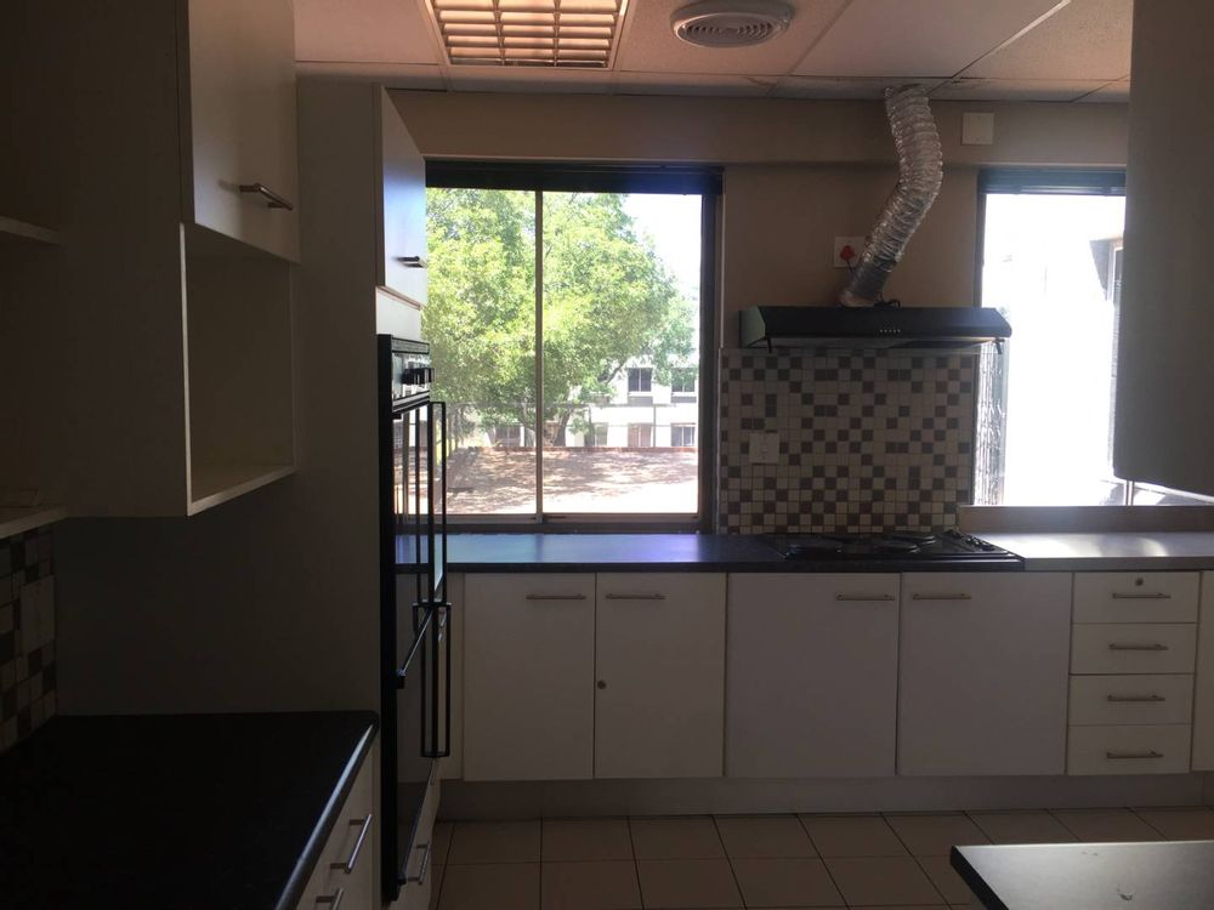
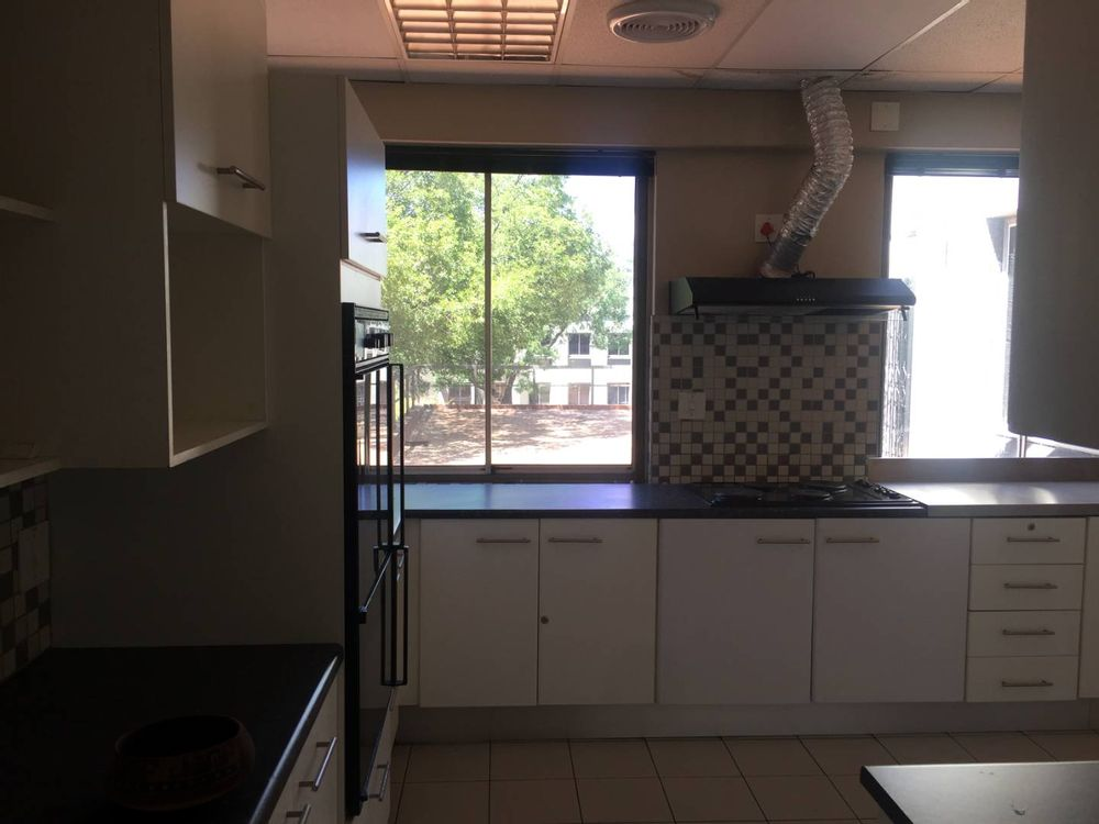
+ bowl [101,714,257,812]
